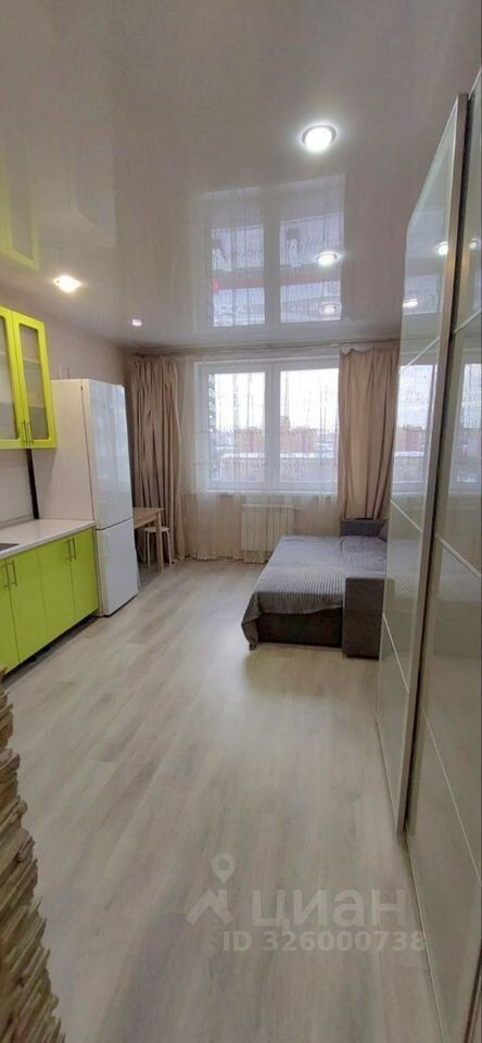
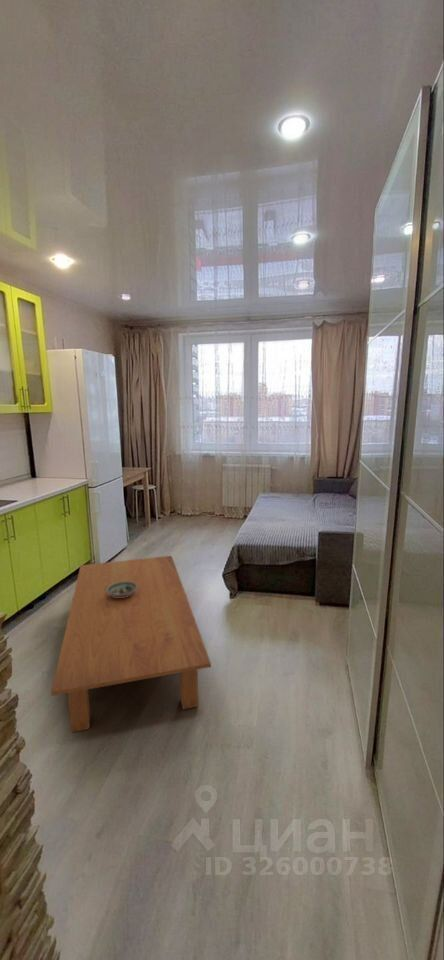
+ decorative bowl [107,581,137,598]
+ coffee table [50,555,212,733]
